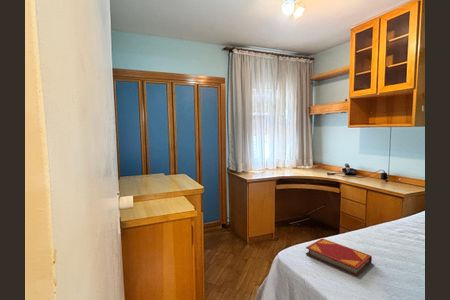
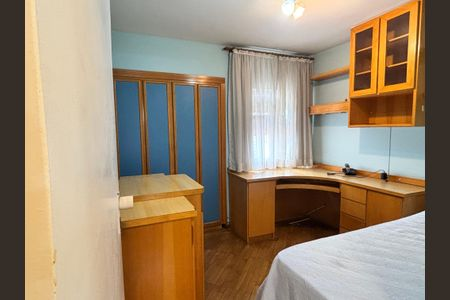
- hardback book [305,237,373,277]
